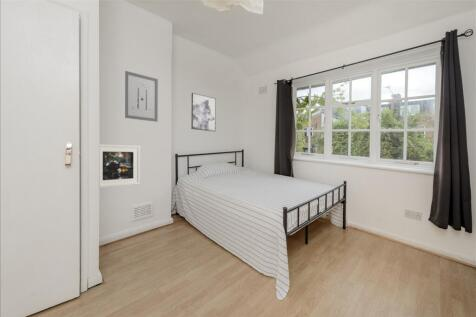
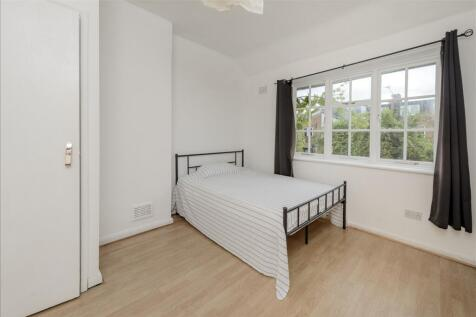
- wall art [190,92,217,132]
- wall art [124,70,159,123]
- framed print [99,143,141,188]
